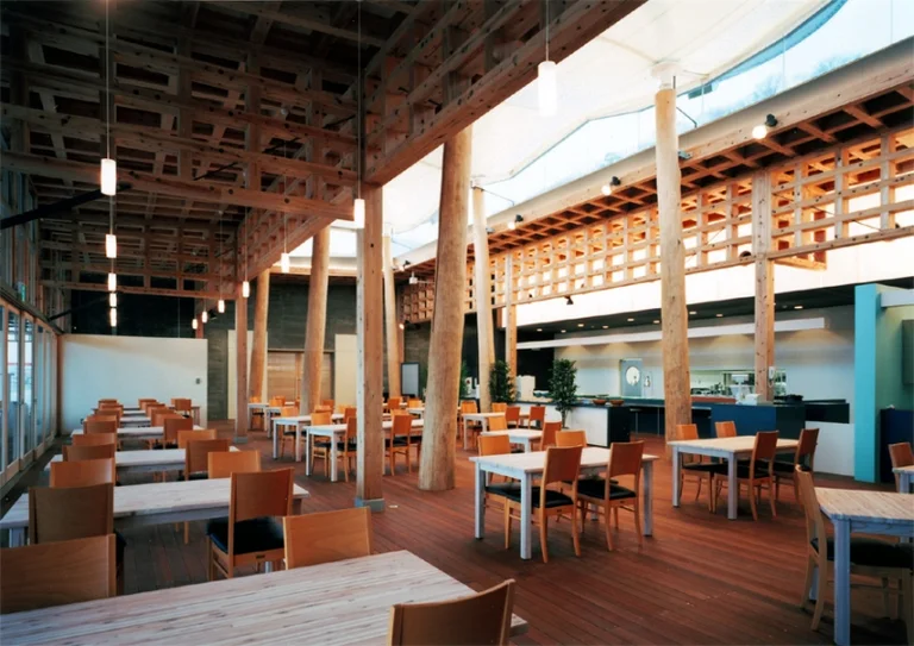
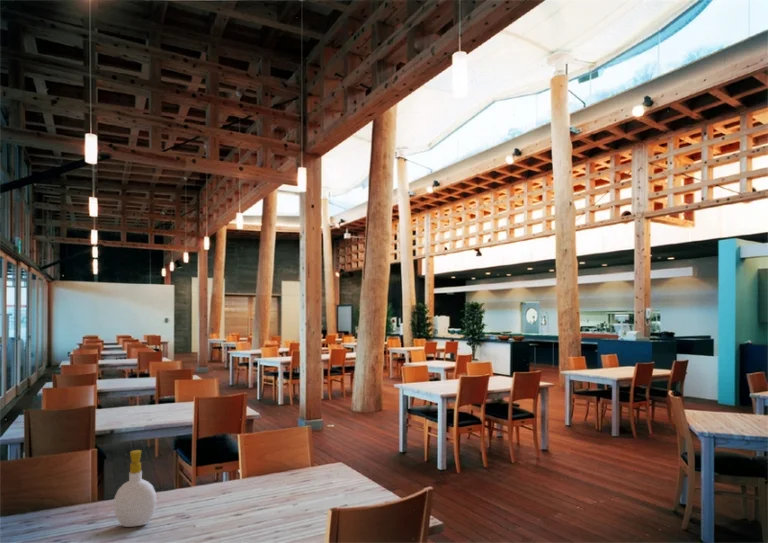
+ soap bottle [113,449,157,528]
